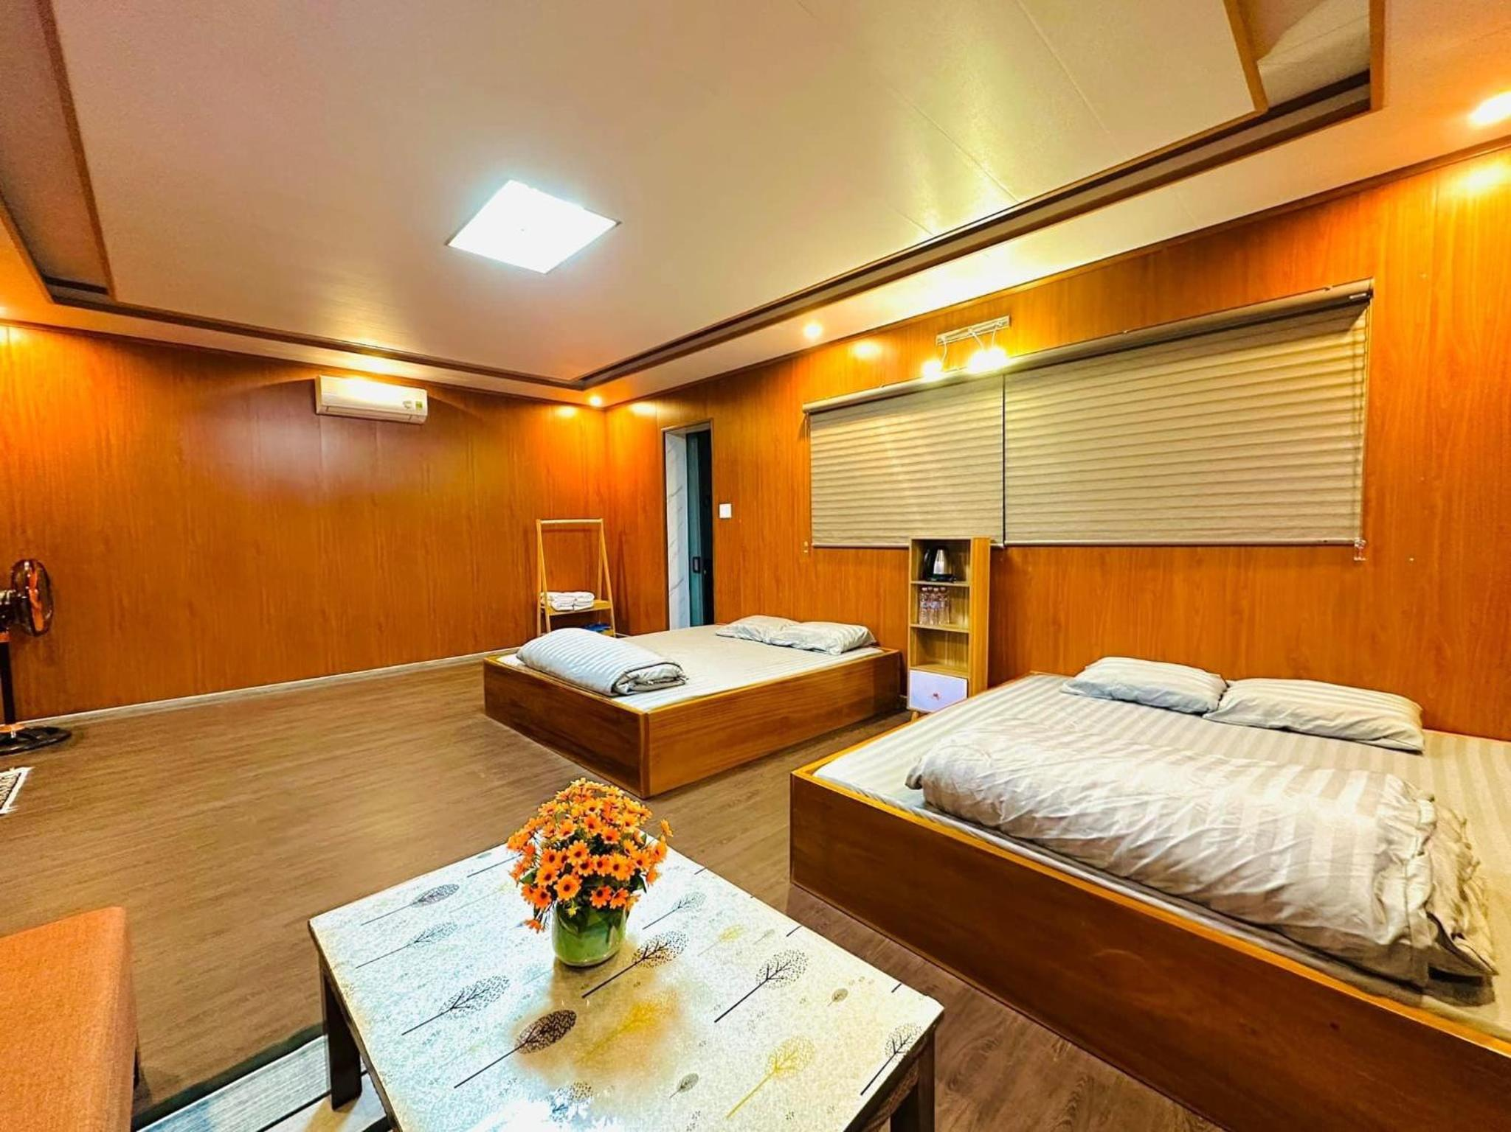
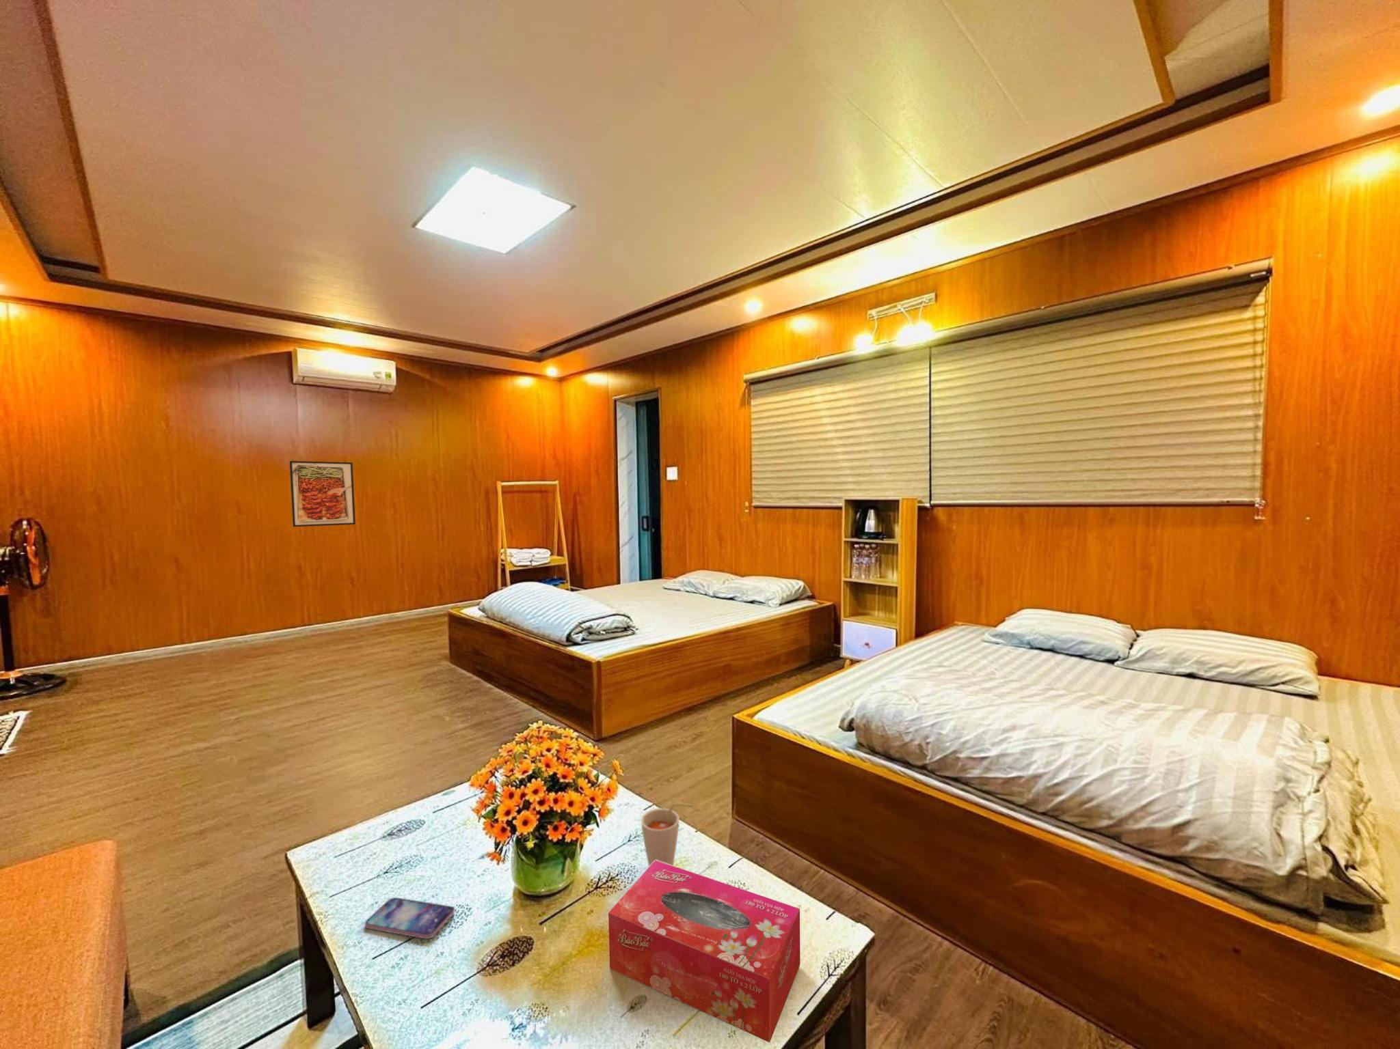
+ tissue box [607,861,801,1042]
+ cup [640,802,693,867]
+ smartphone [365,897,455,940]
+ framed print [289,461,356,528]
